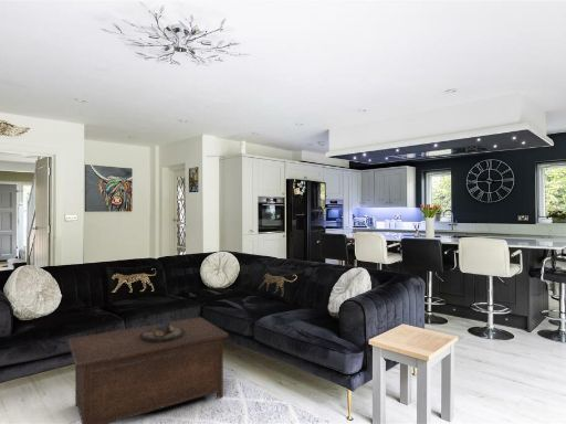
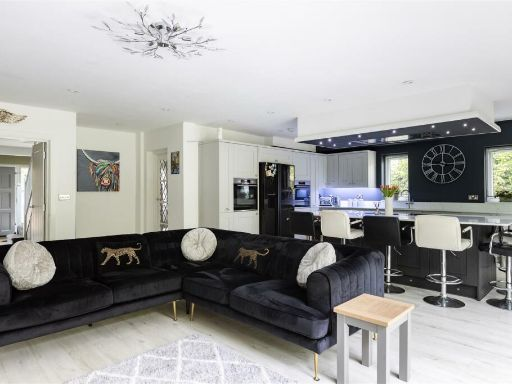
- cabinet [67,316,229,424]
- decorative bowl [140,320,185,342]
